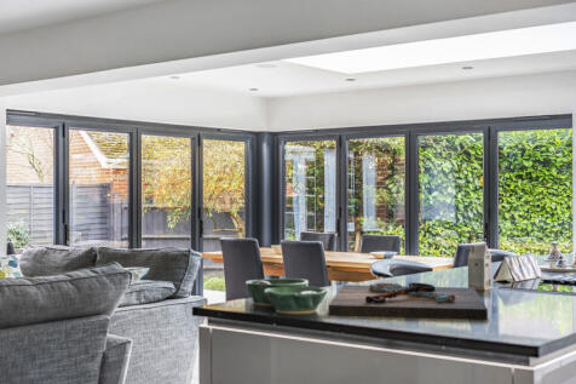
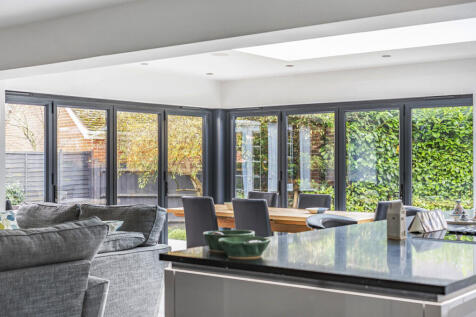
- cutting board [328,281,489,321]
